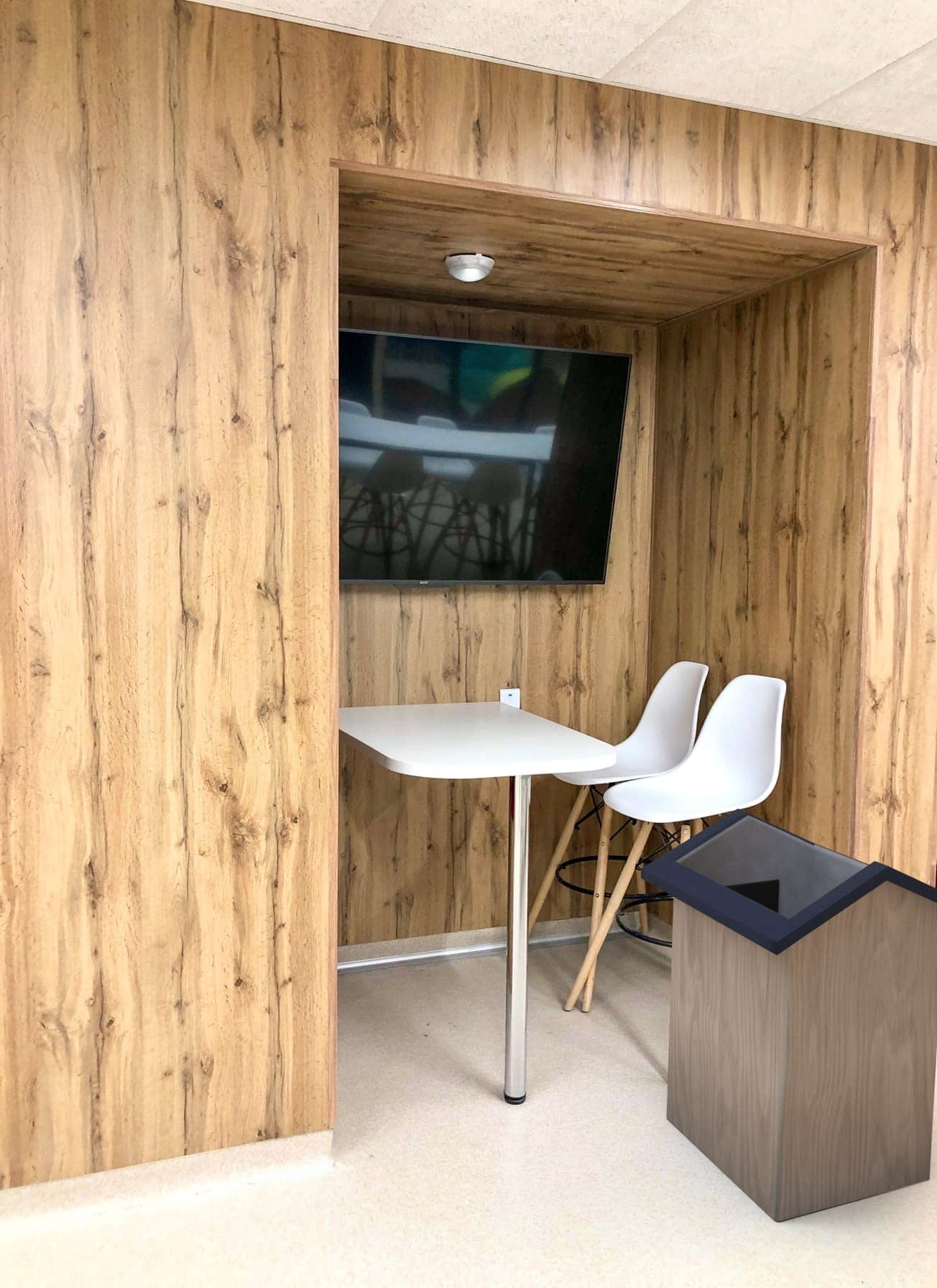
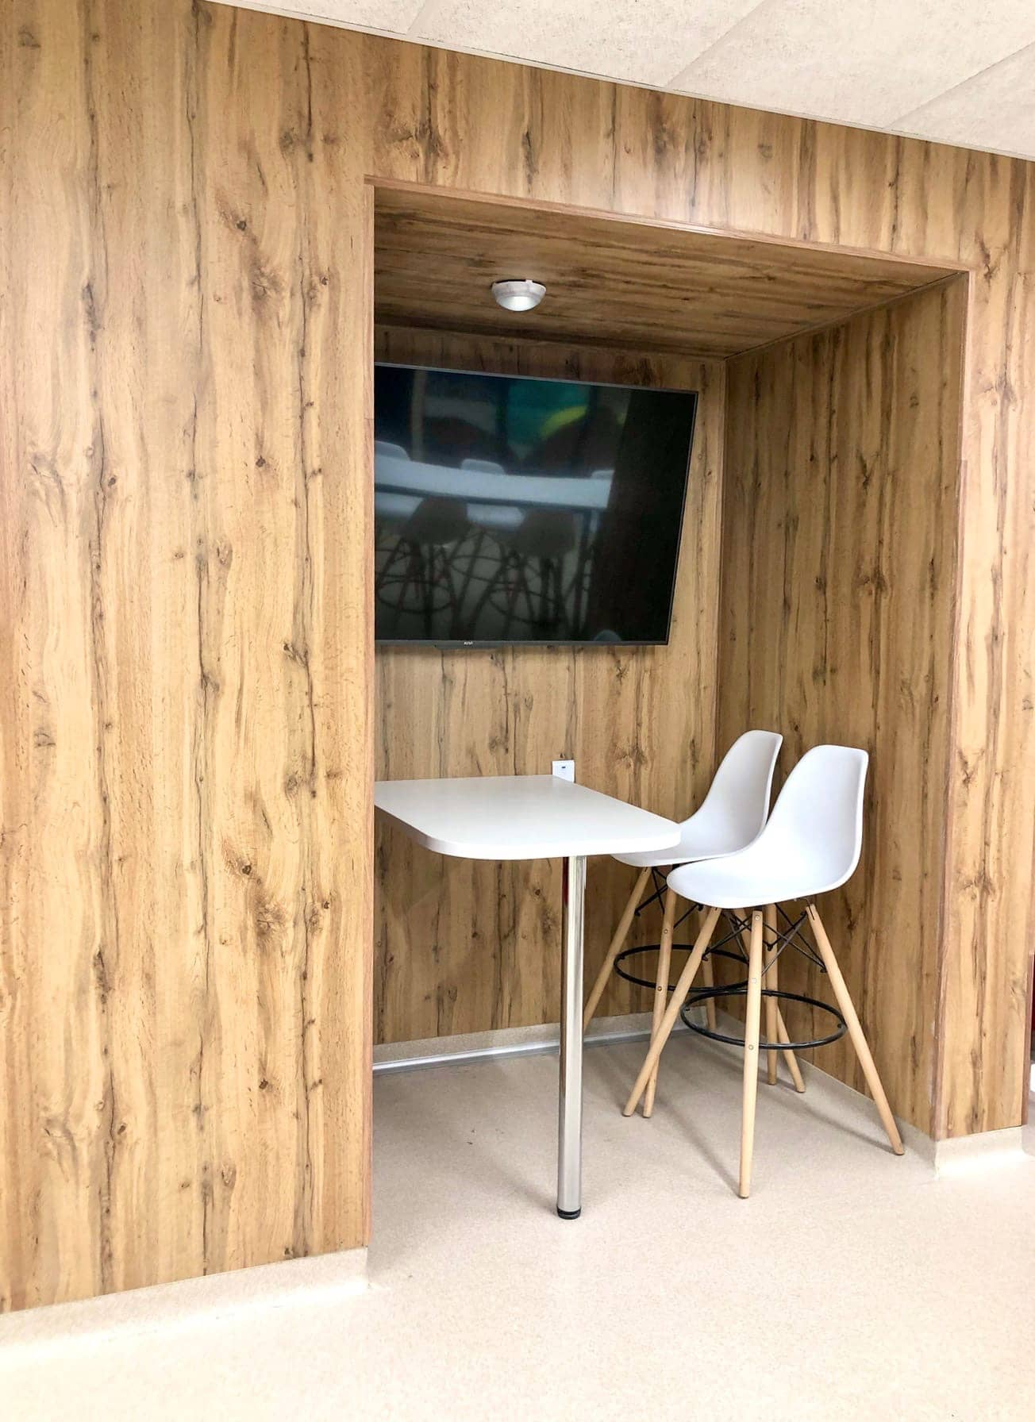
- trash can [640,808,937,1223]
